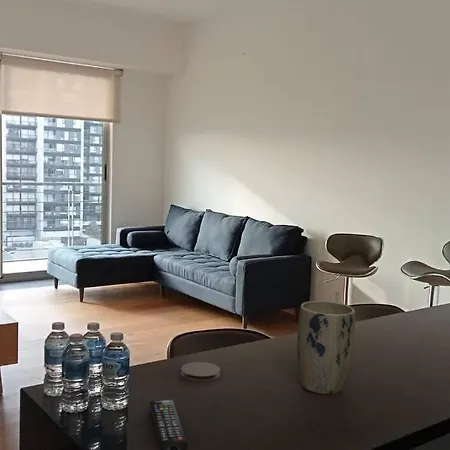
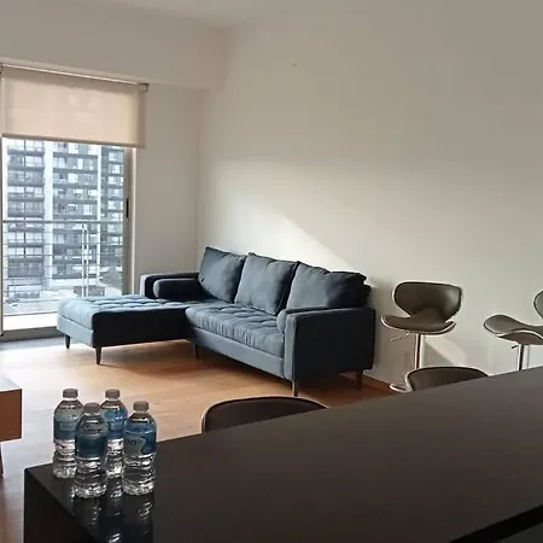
- coaster [180,361,221,383]
- plant pot [296,300,356,395]
- remote control [148,399,188,450]
